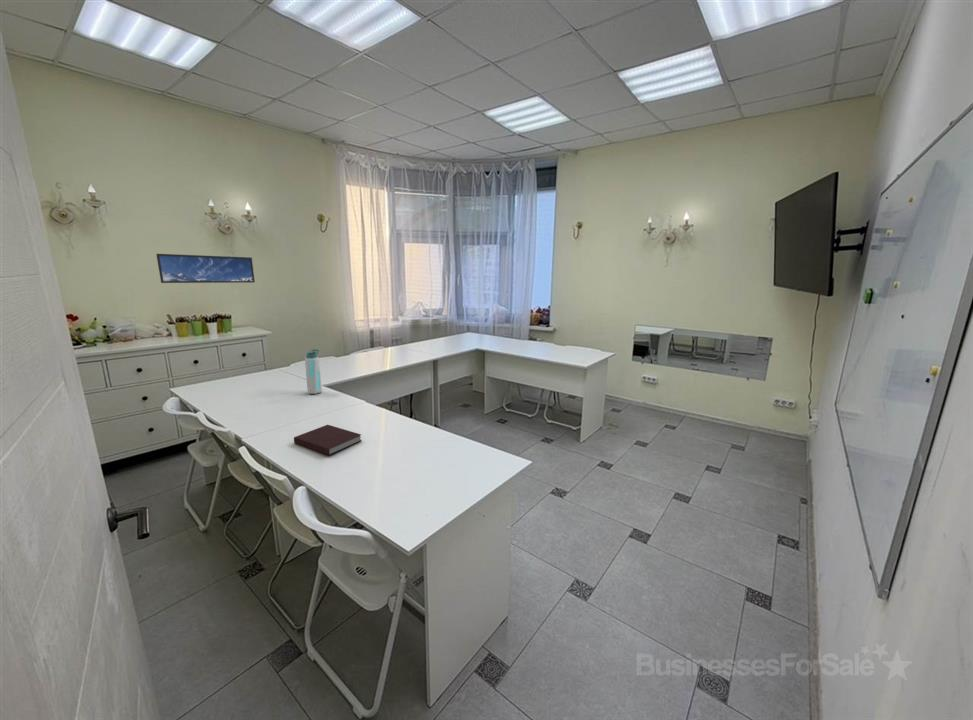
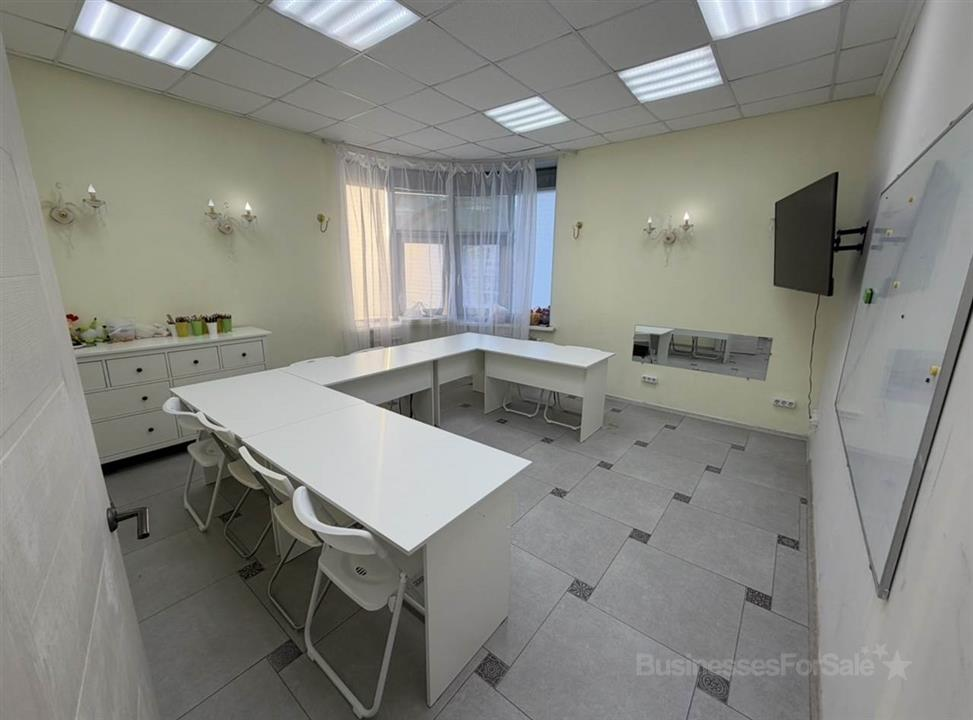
- notebook [293,424,363,456]
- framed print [156,253,256,284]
- water bottle [304,348,323,395]
